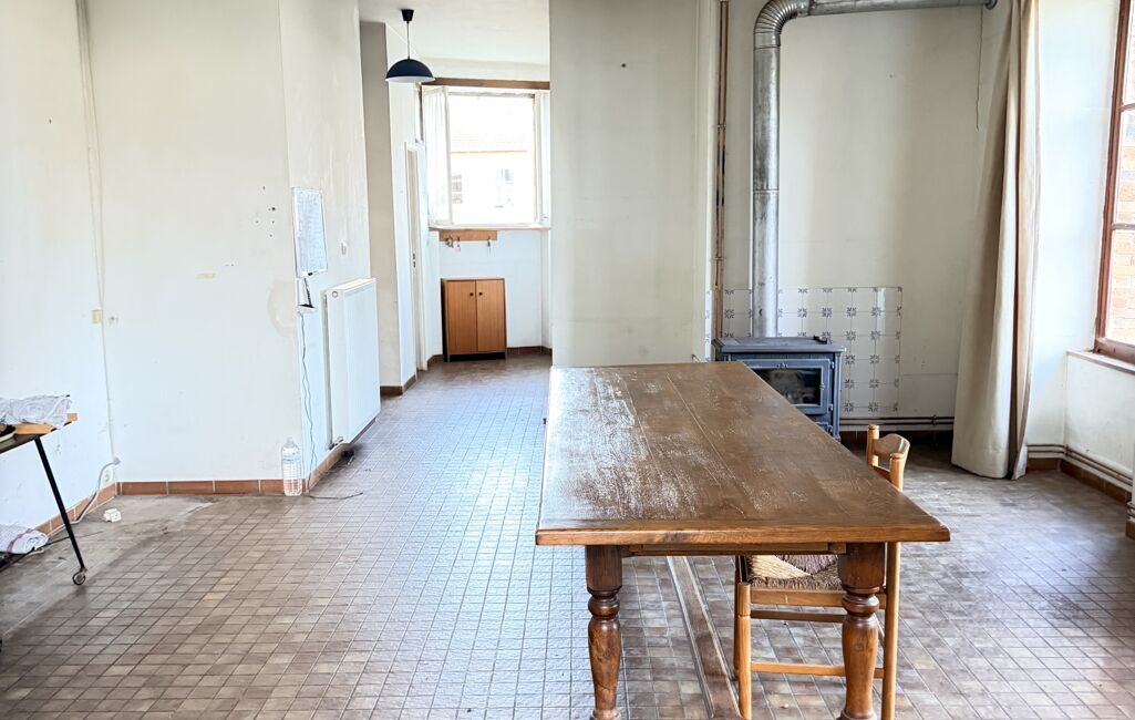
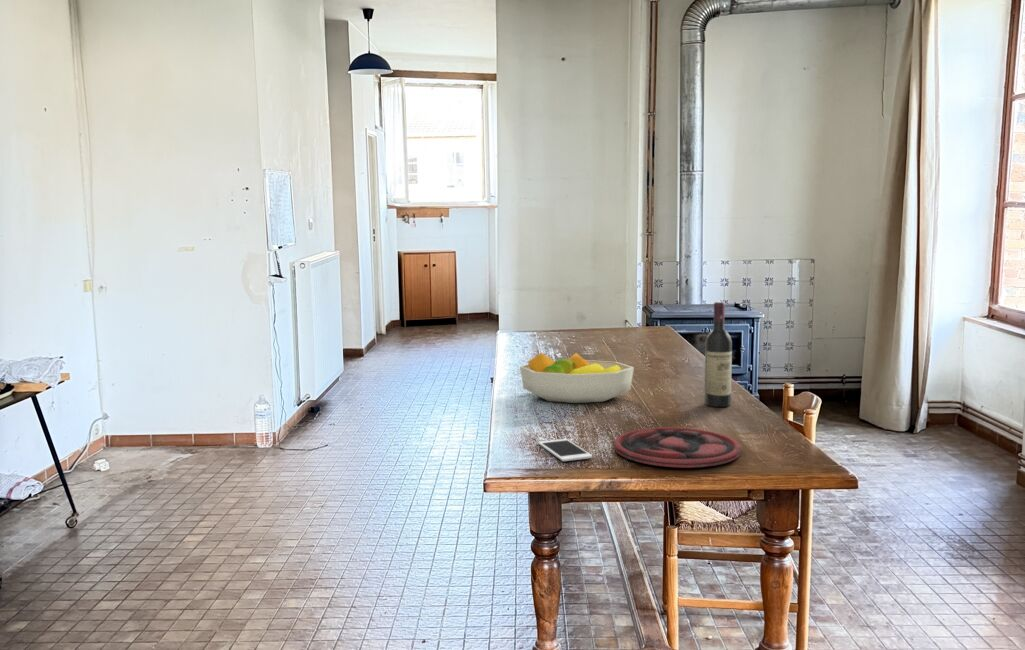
+ wine bottle [703,301,733,408]
+ plate [613,426,742,469]
+ fruit bowl [519,351,635,404]
+ cell phone [537,438,593,462]
